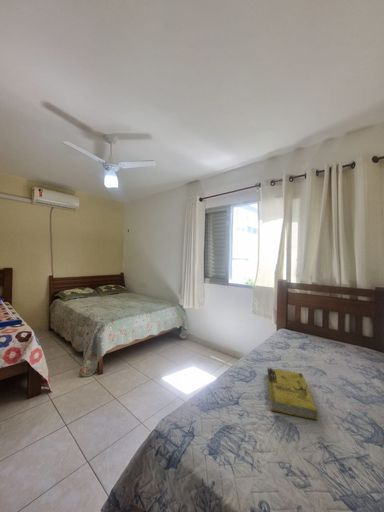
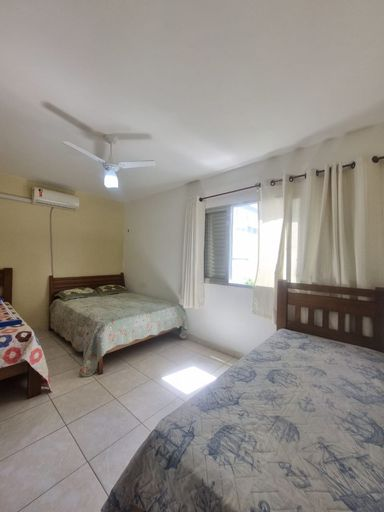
- book [266,367,319,421]
